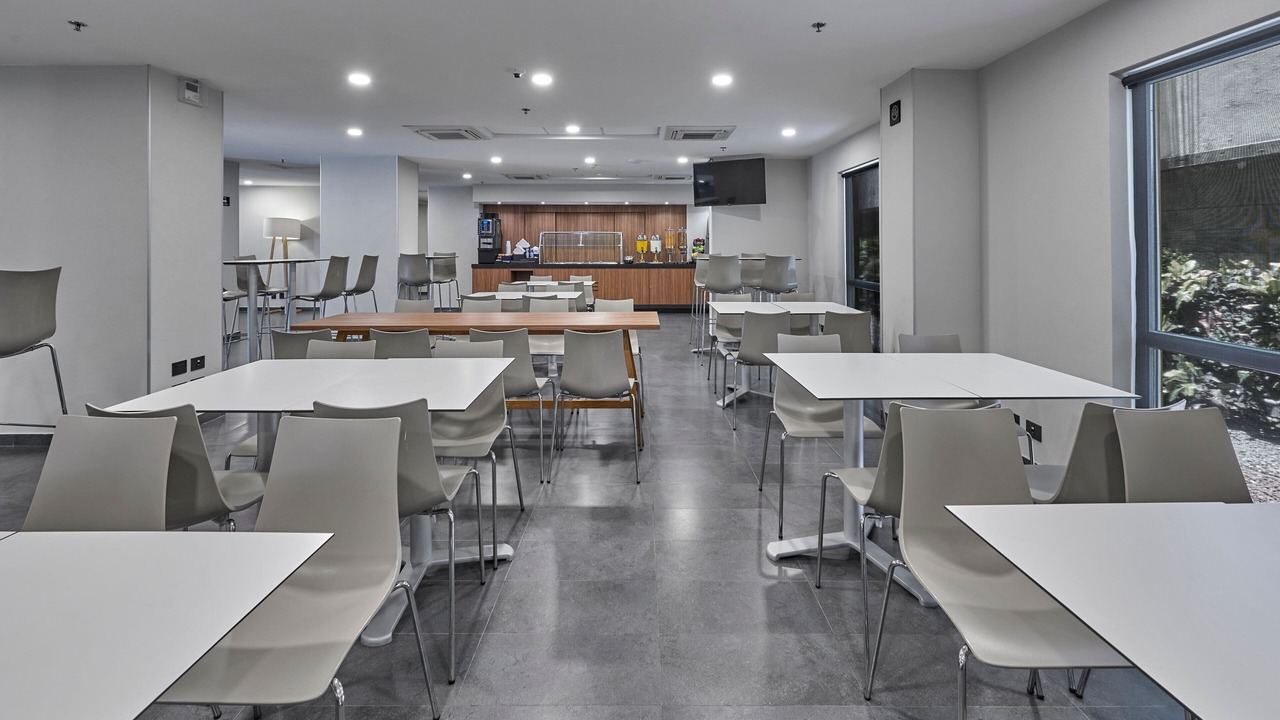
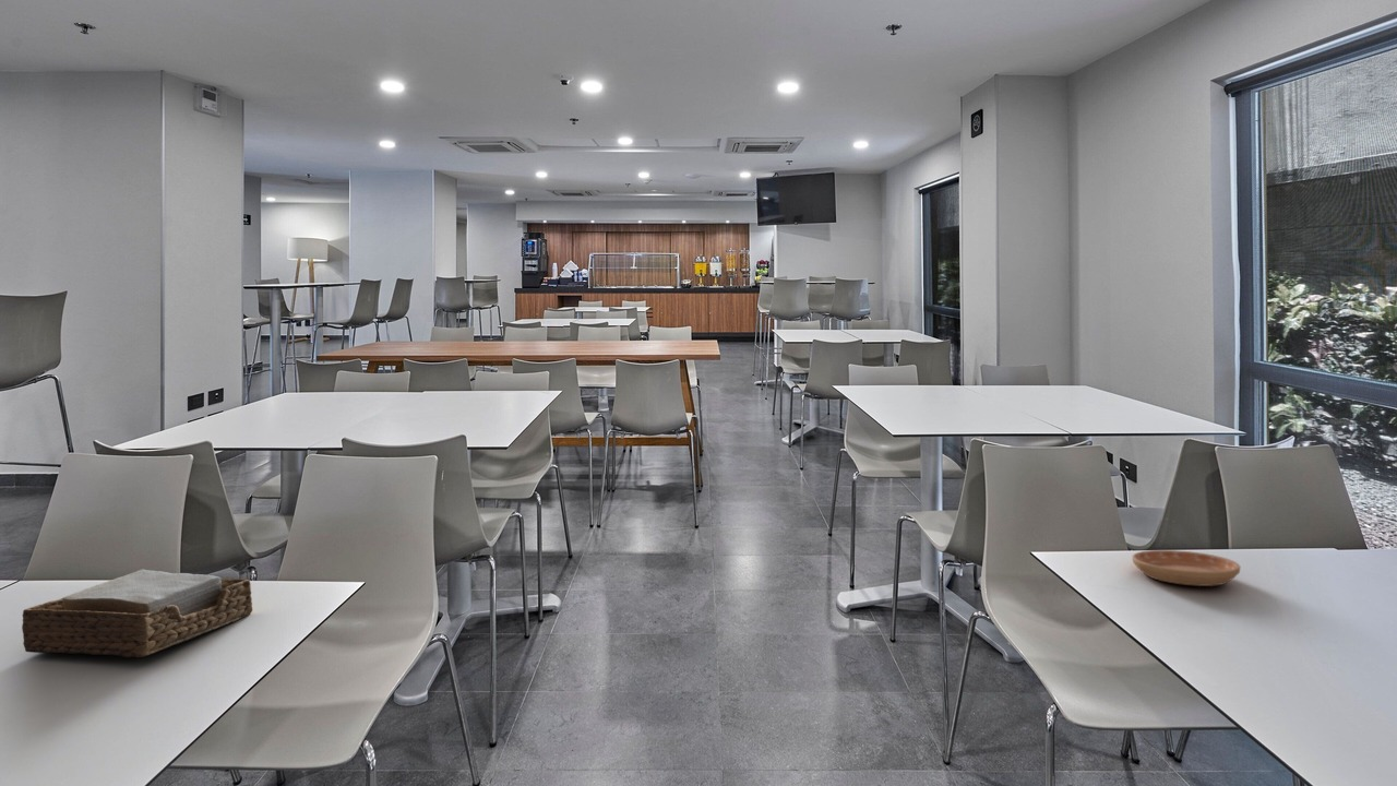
+ napkin holder [21,568,253,658]
+ saucer [1131,549,1242,587]
